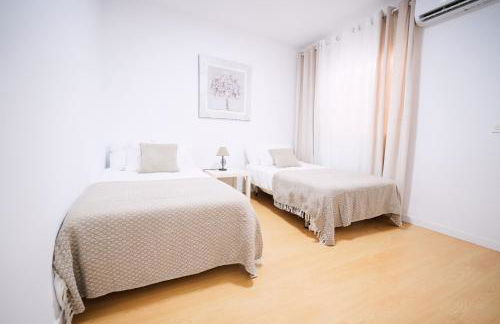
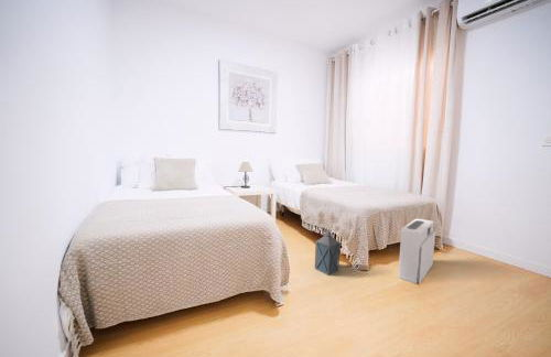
+ air purifier [397,218,436,285]
+ lantern [314,229,342,277]
